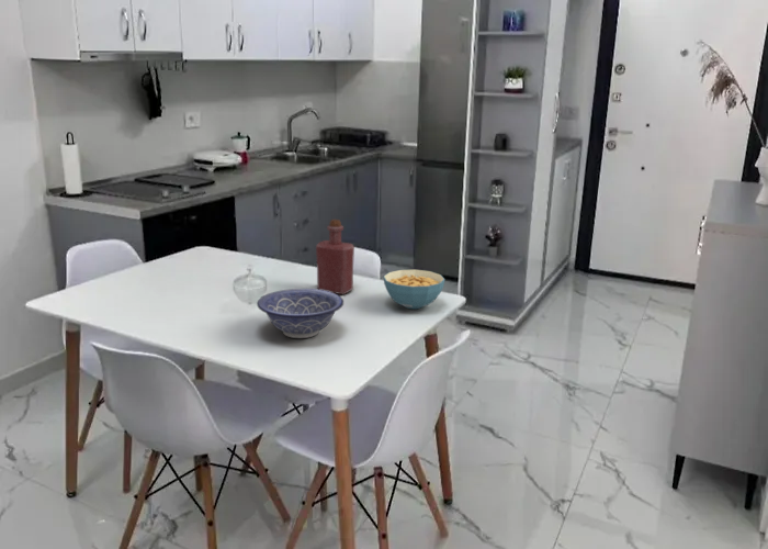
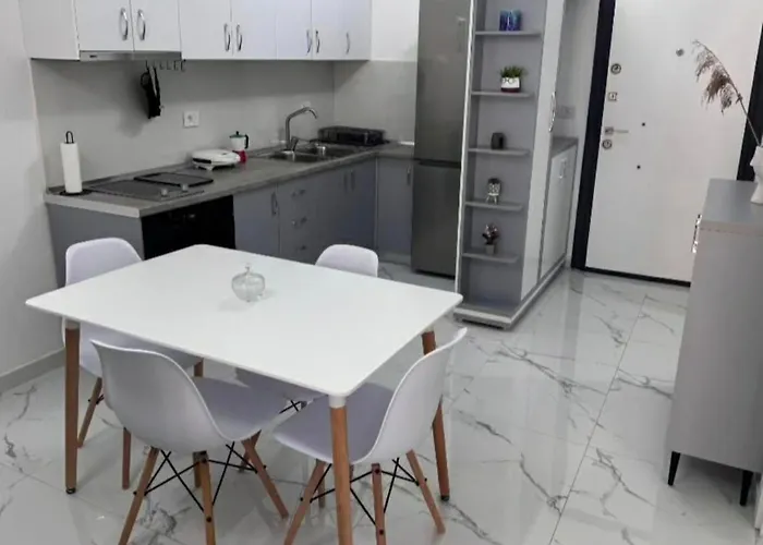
- bottle [315,219,355,295]
- cereal bowl [383,269,445,310]
- decorative bowl [256,288,345,339]
